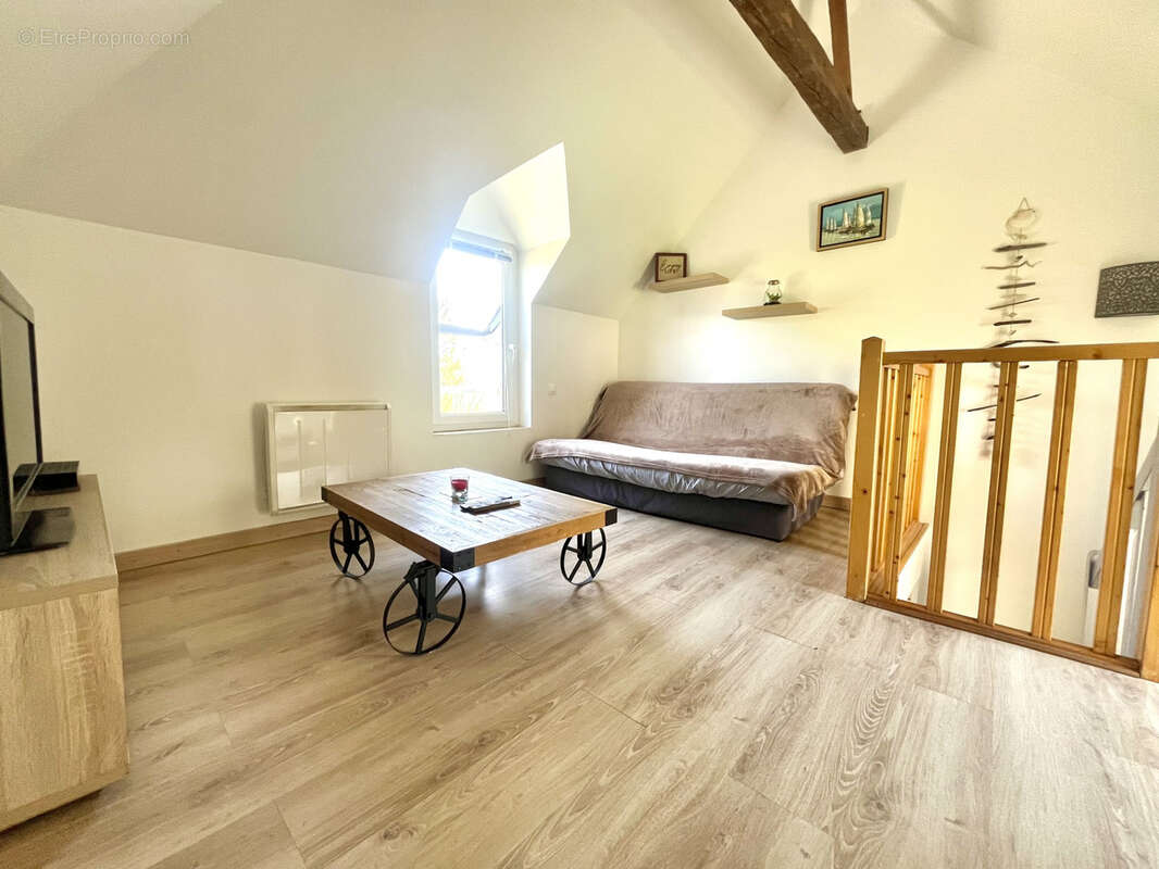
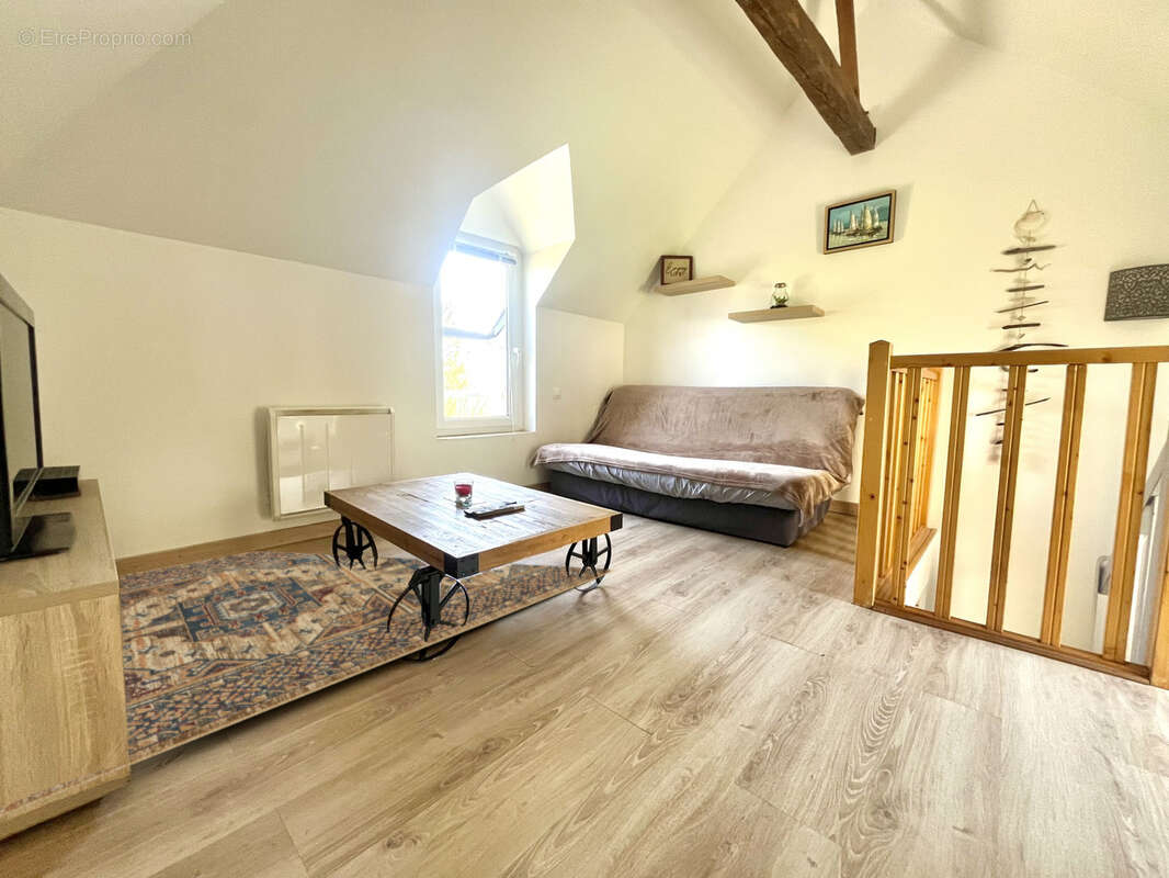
+ rug [0,550,615,819]
